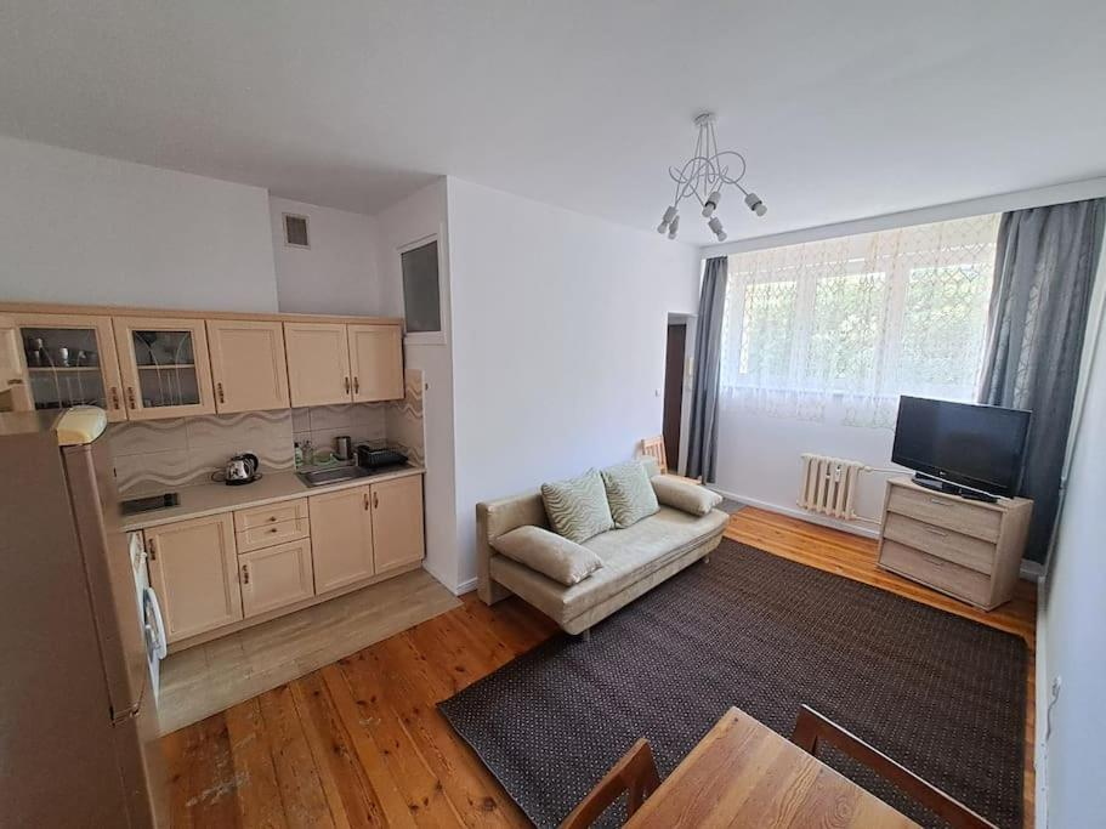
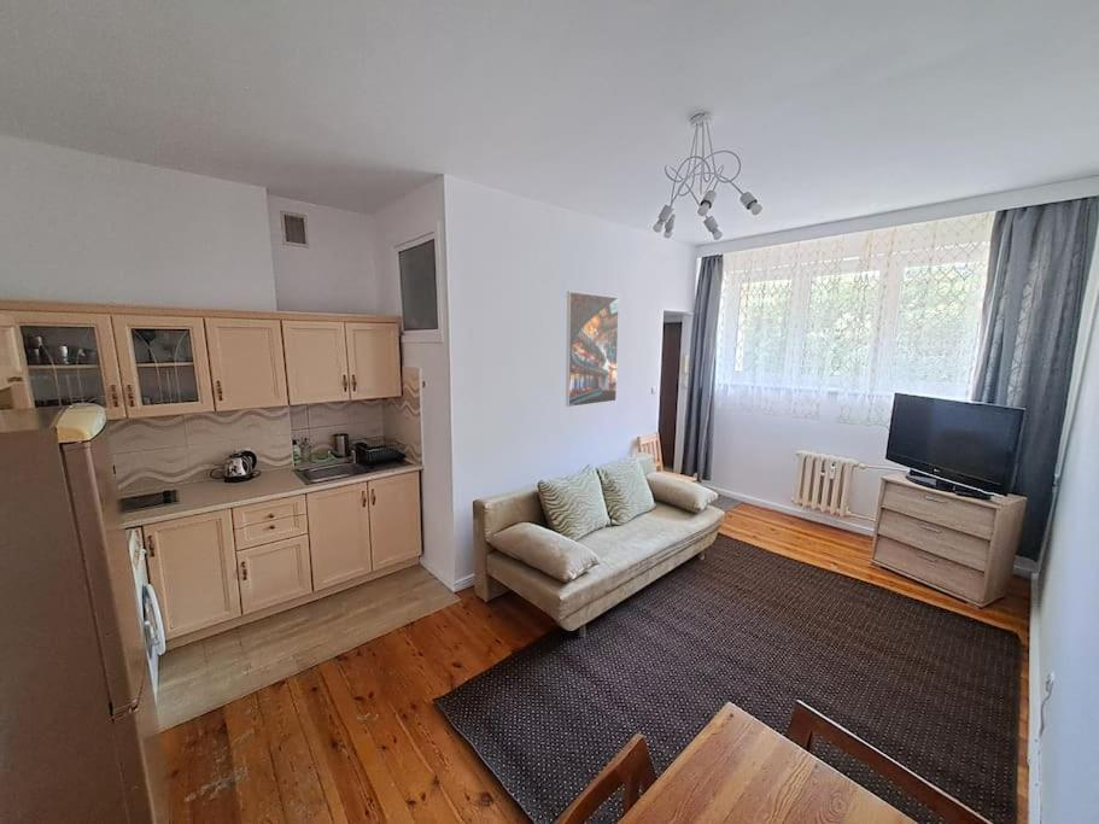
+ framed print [565,291,620,408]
